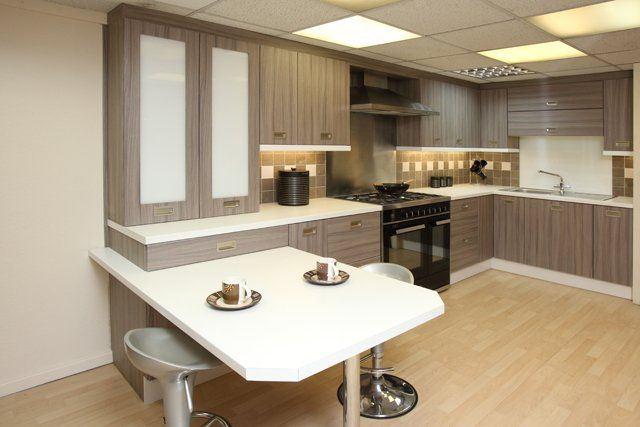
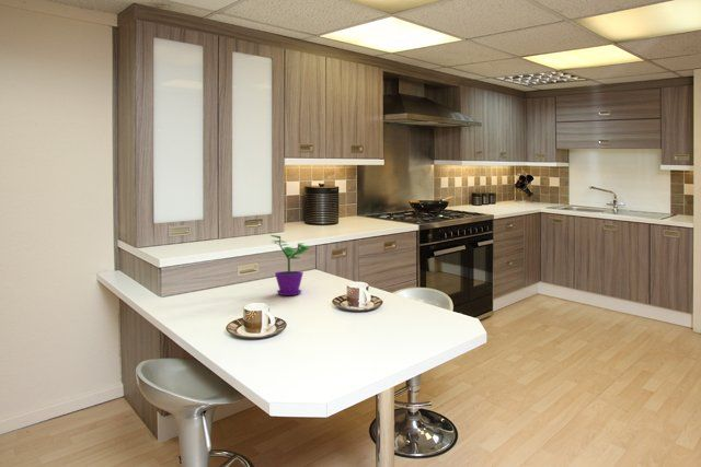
+ flower pot [269,230,310,296]
